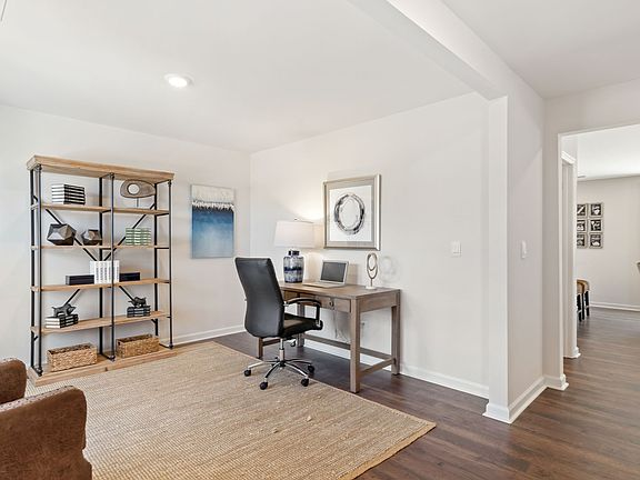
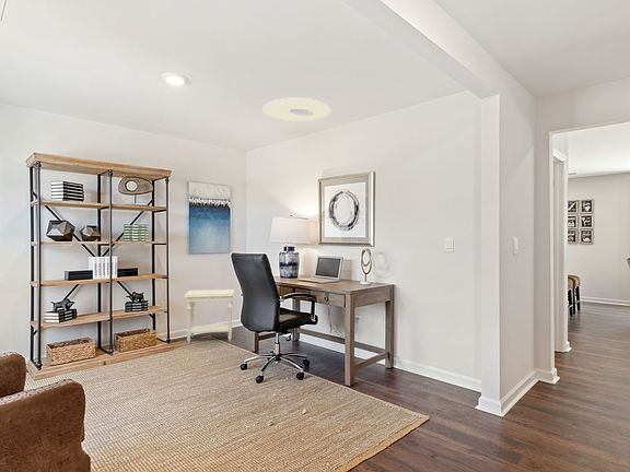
+ ceiling light [261,97,331,122]
+ side table [183,288,235,344]
